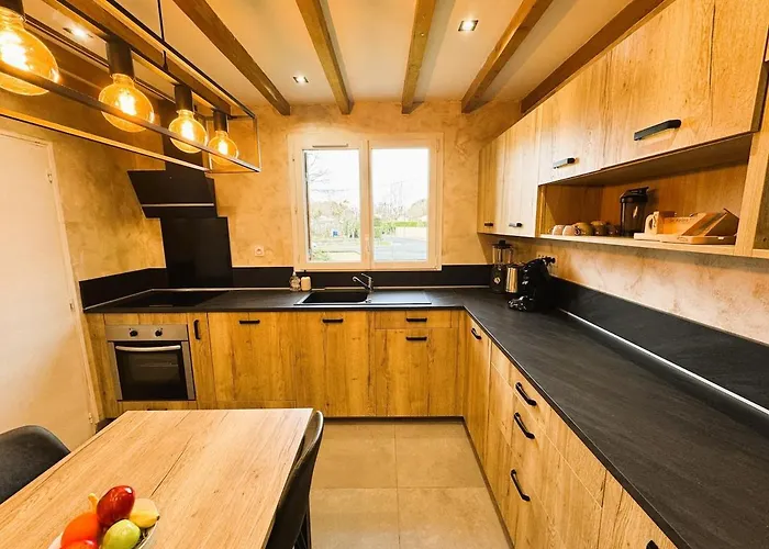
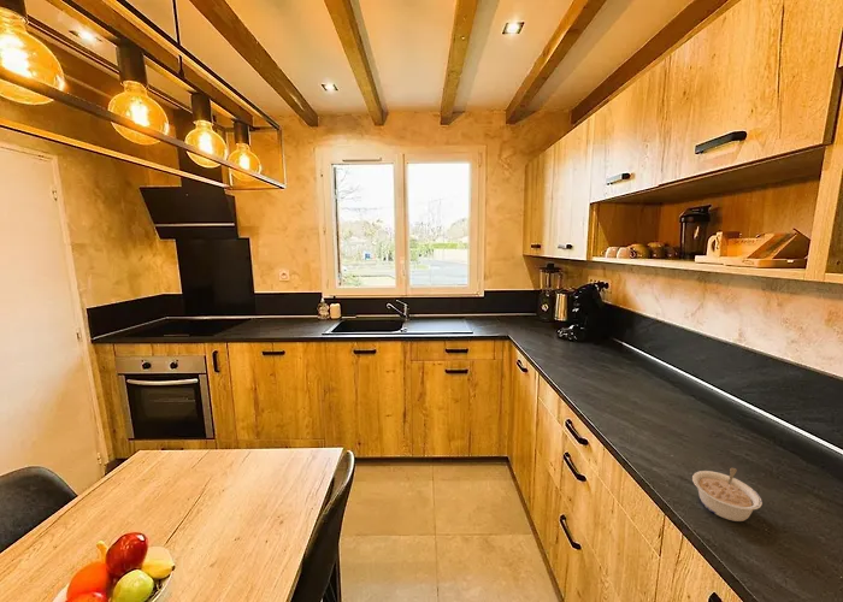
+ legume [691,467,764,523]
